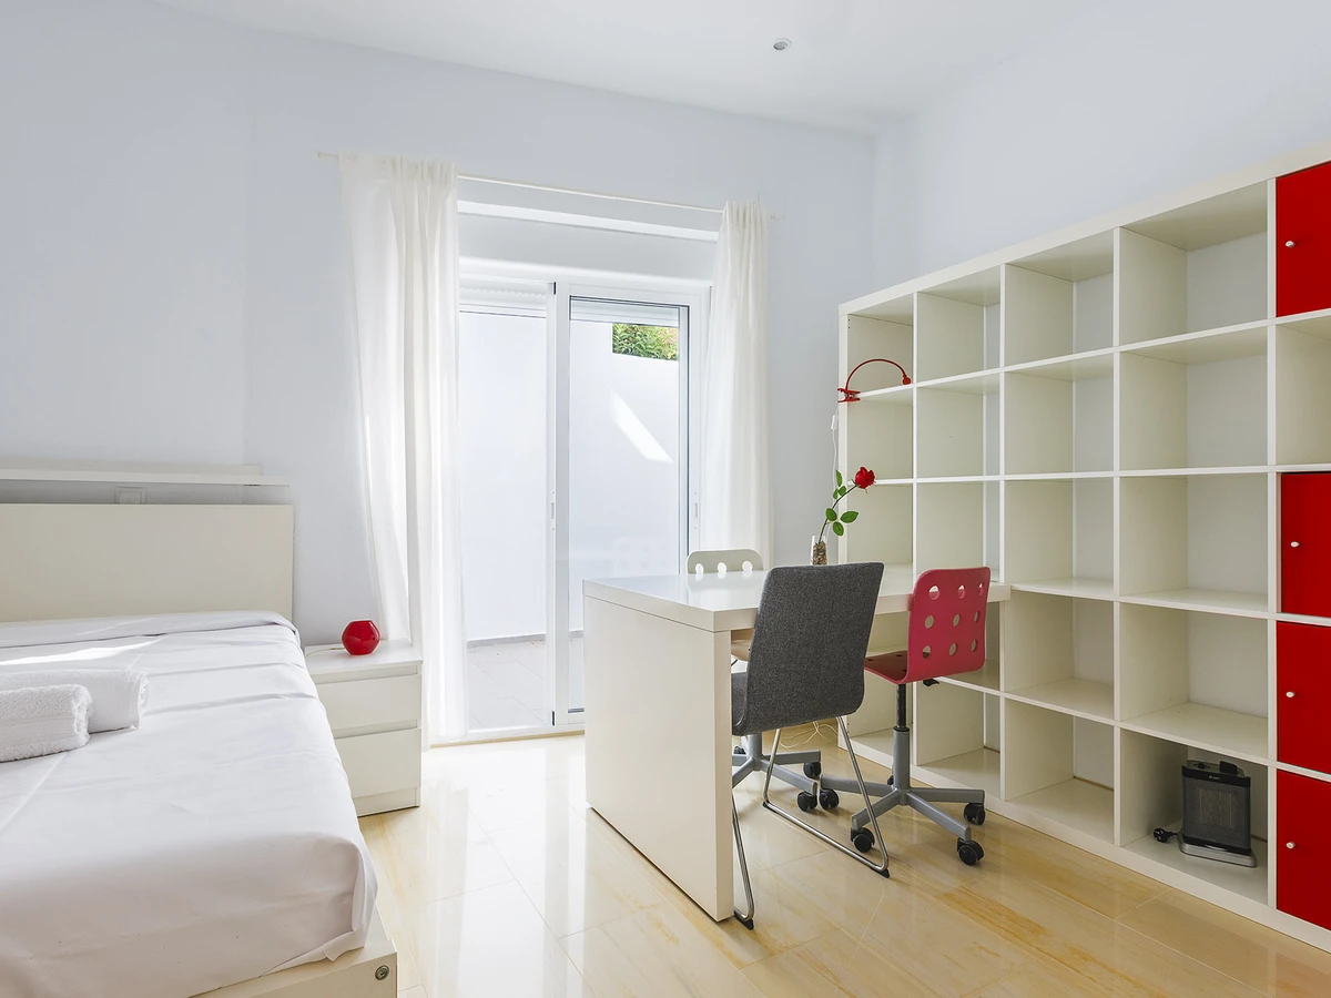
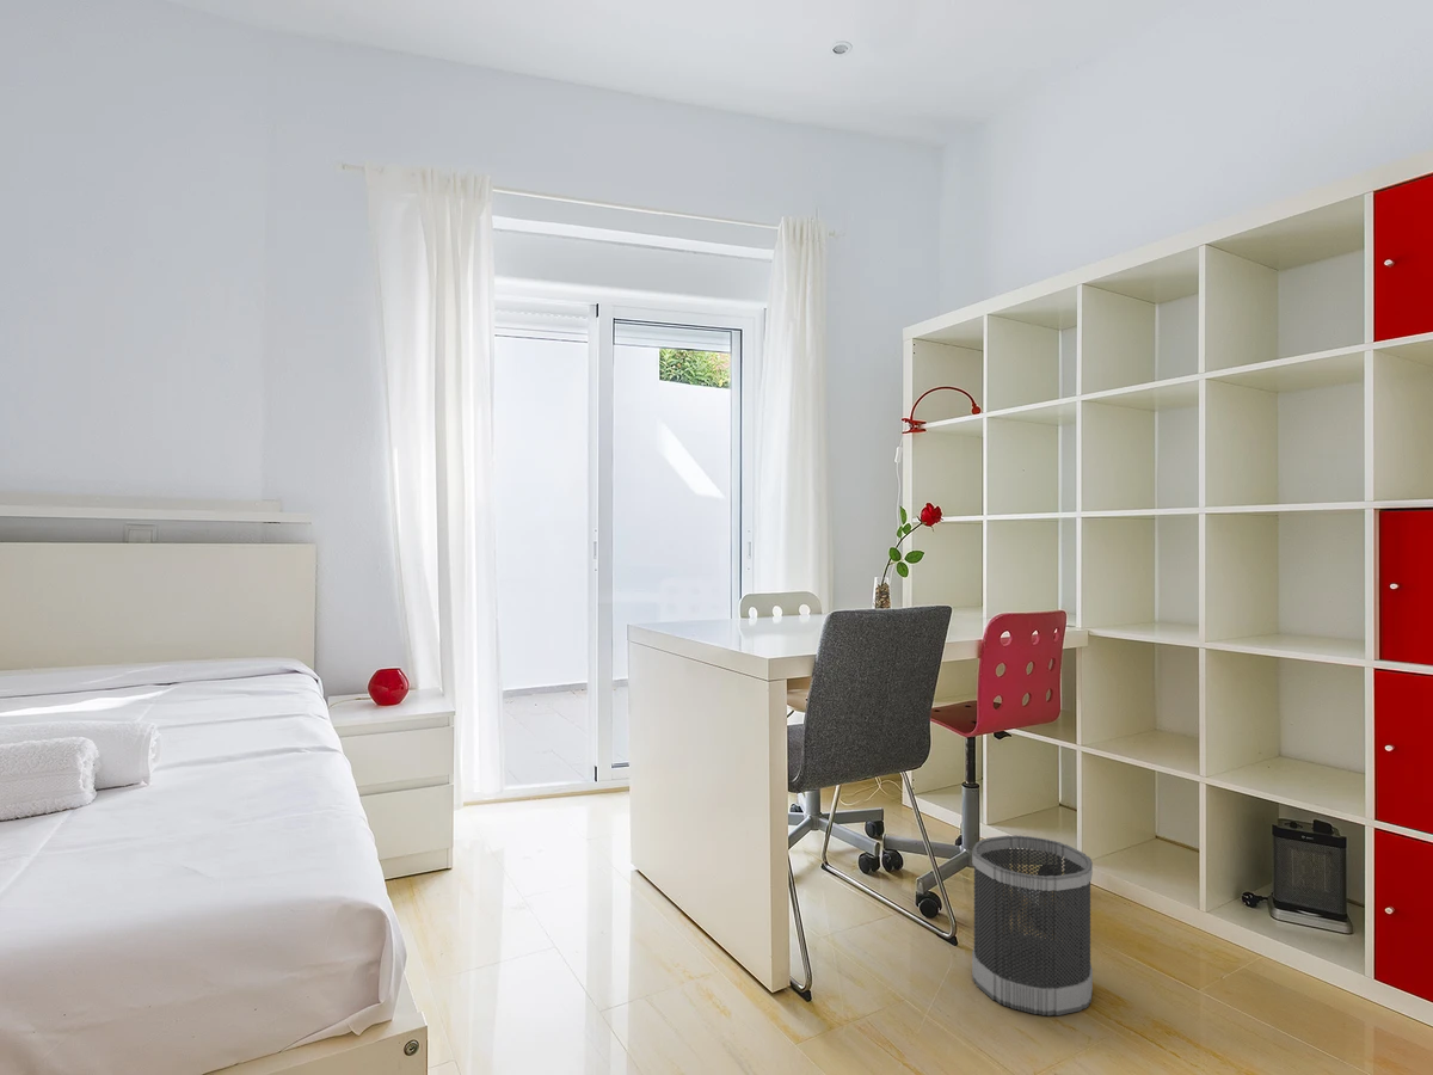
+ wastebasket [971,834,1094,1016]
